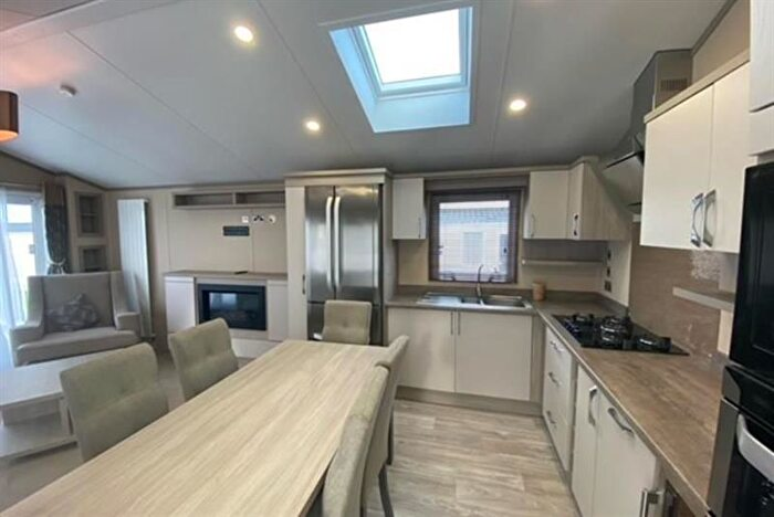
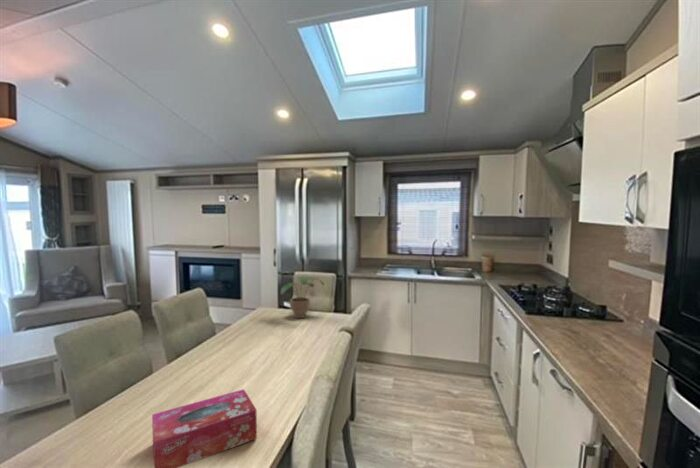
+ potted plant [279,270,325,319]
+ tissue box [151,388,258,468]
